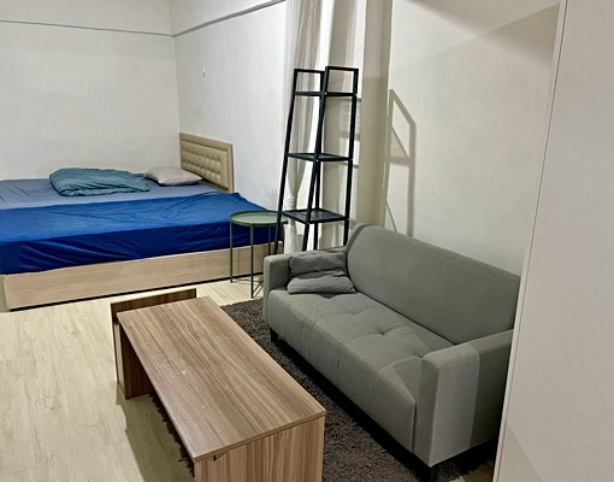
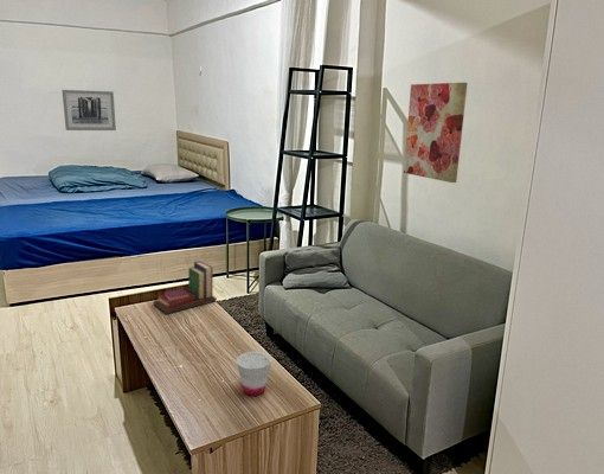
+ book [152,260,218,315]
+ cup [236,350,272,397]
+ wall art [403,82,469,184]
+ wall art [60,89,117,132]
